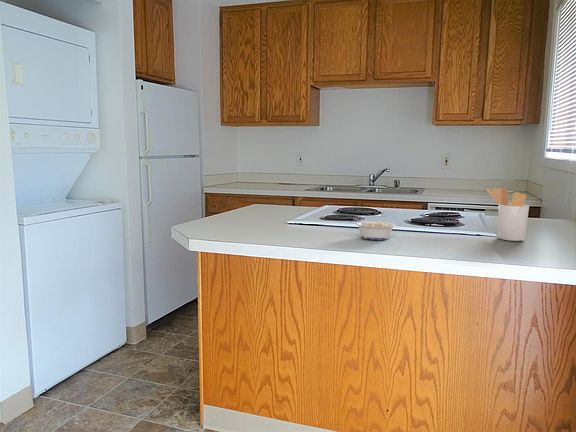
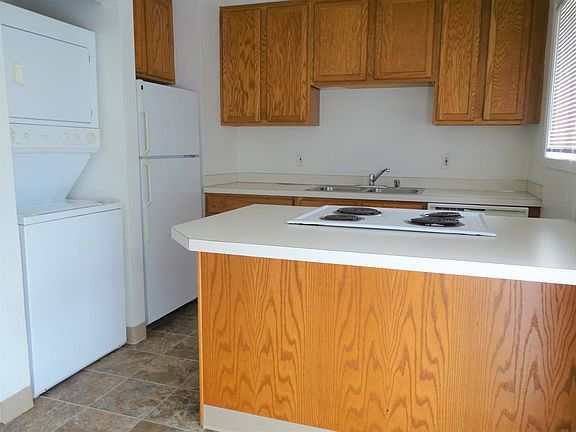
- legume [353,217,397,241]
- utensil holder [485,187,530,242]
